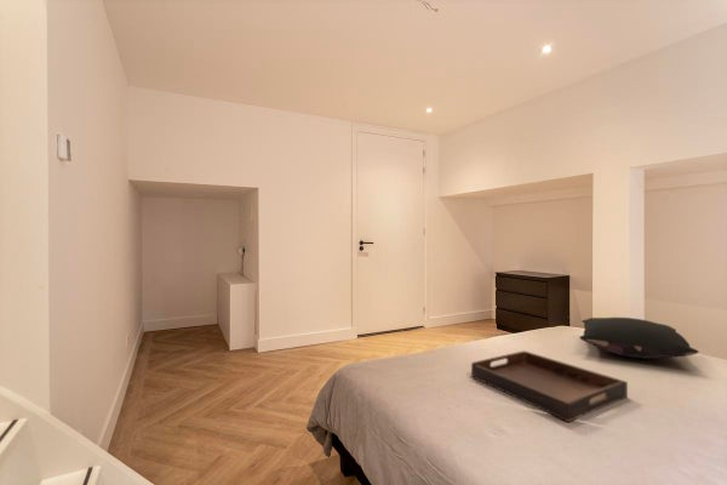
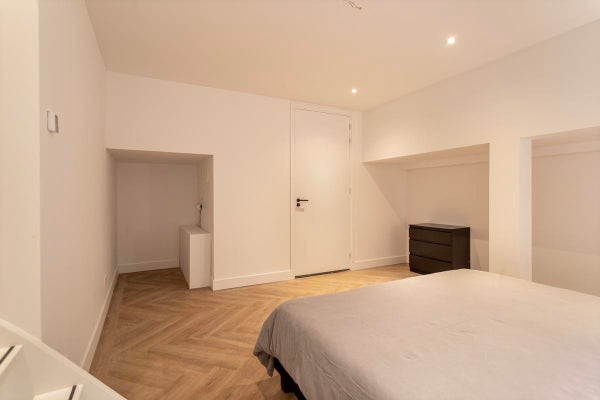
- serving tray [470,349,629,423]
- pillow [578,316,700,360]
